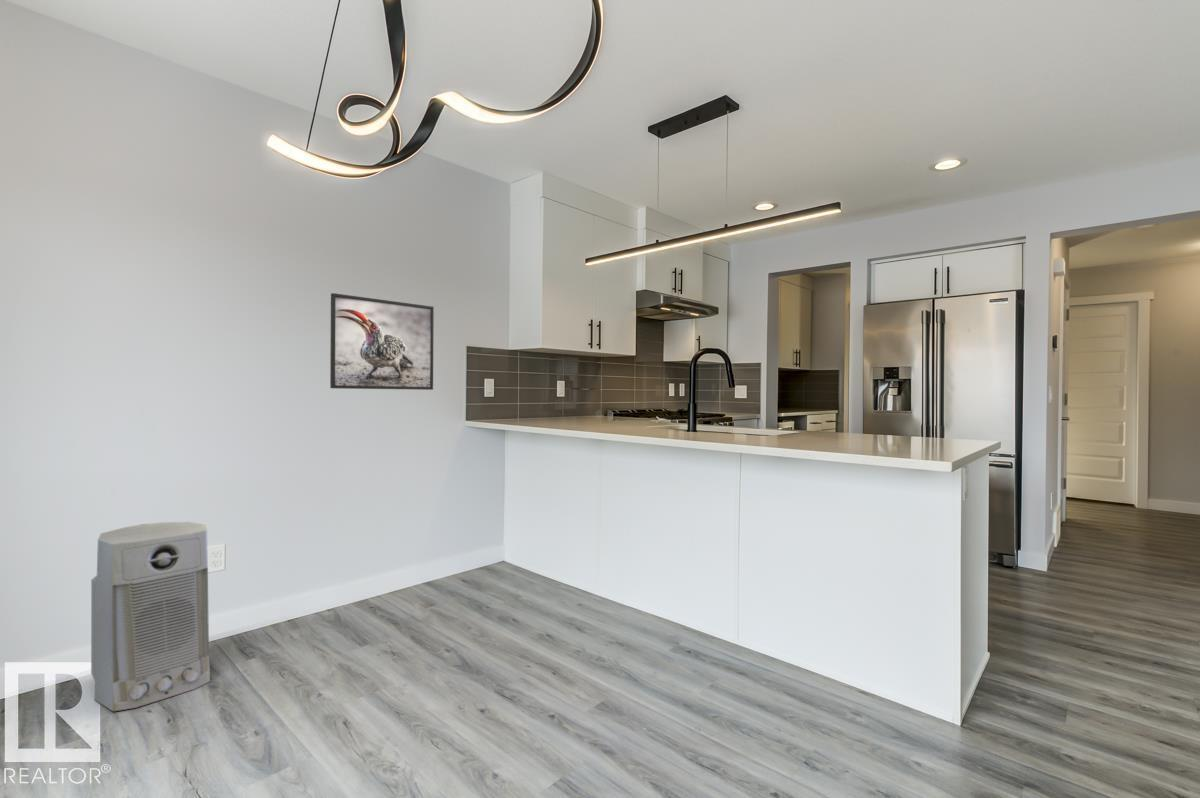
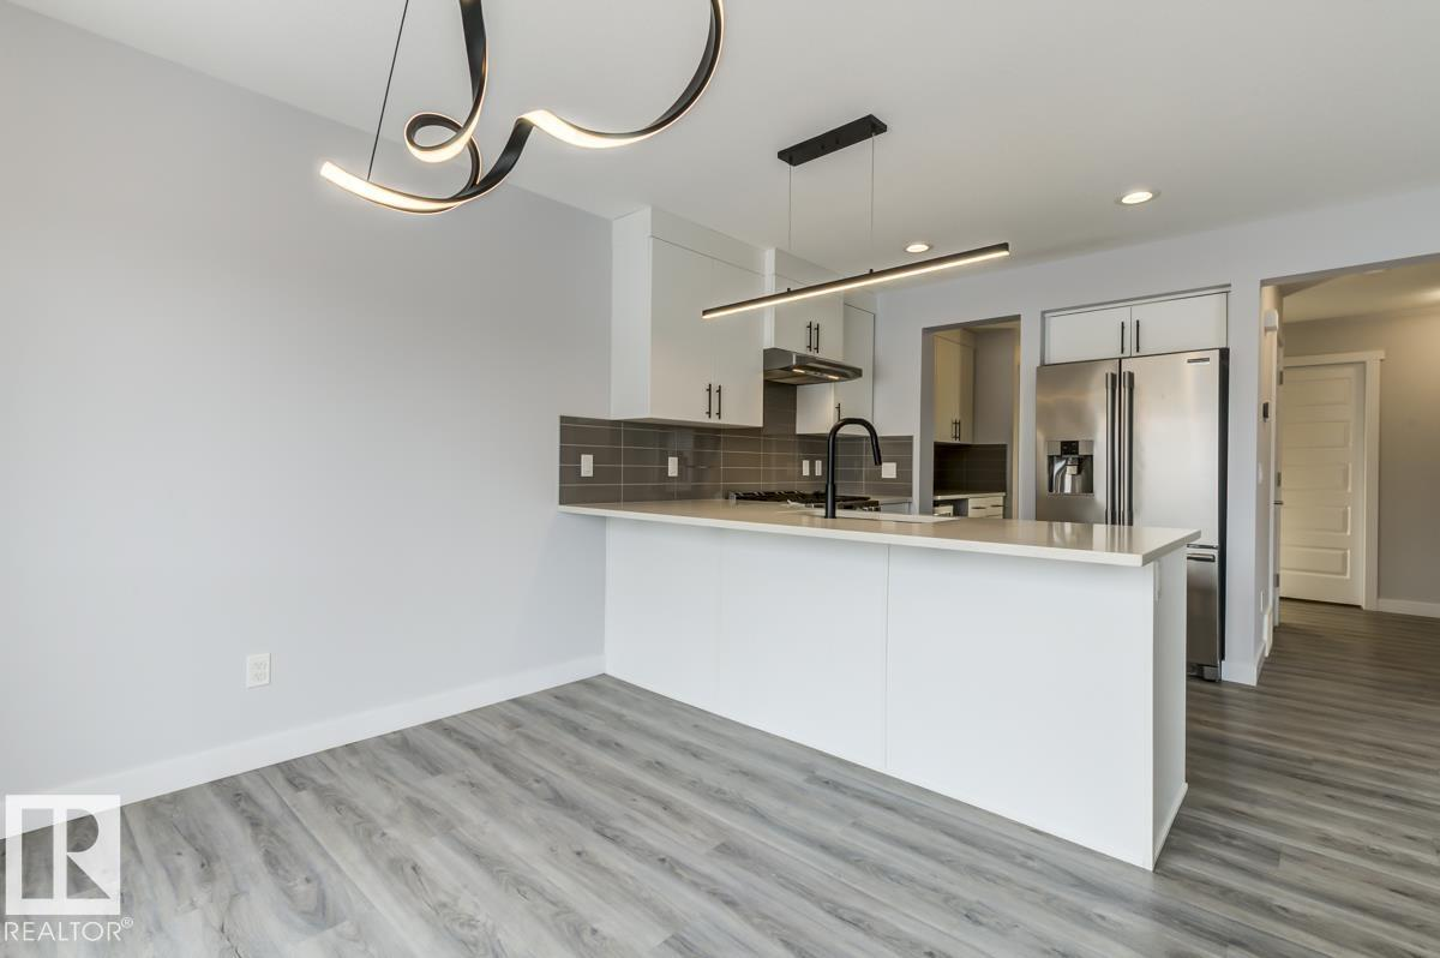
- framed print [329,292,435,391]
- air purifier [90,521,211,712]
